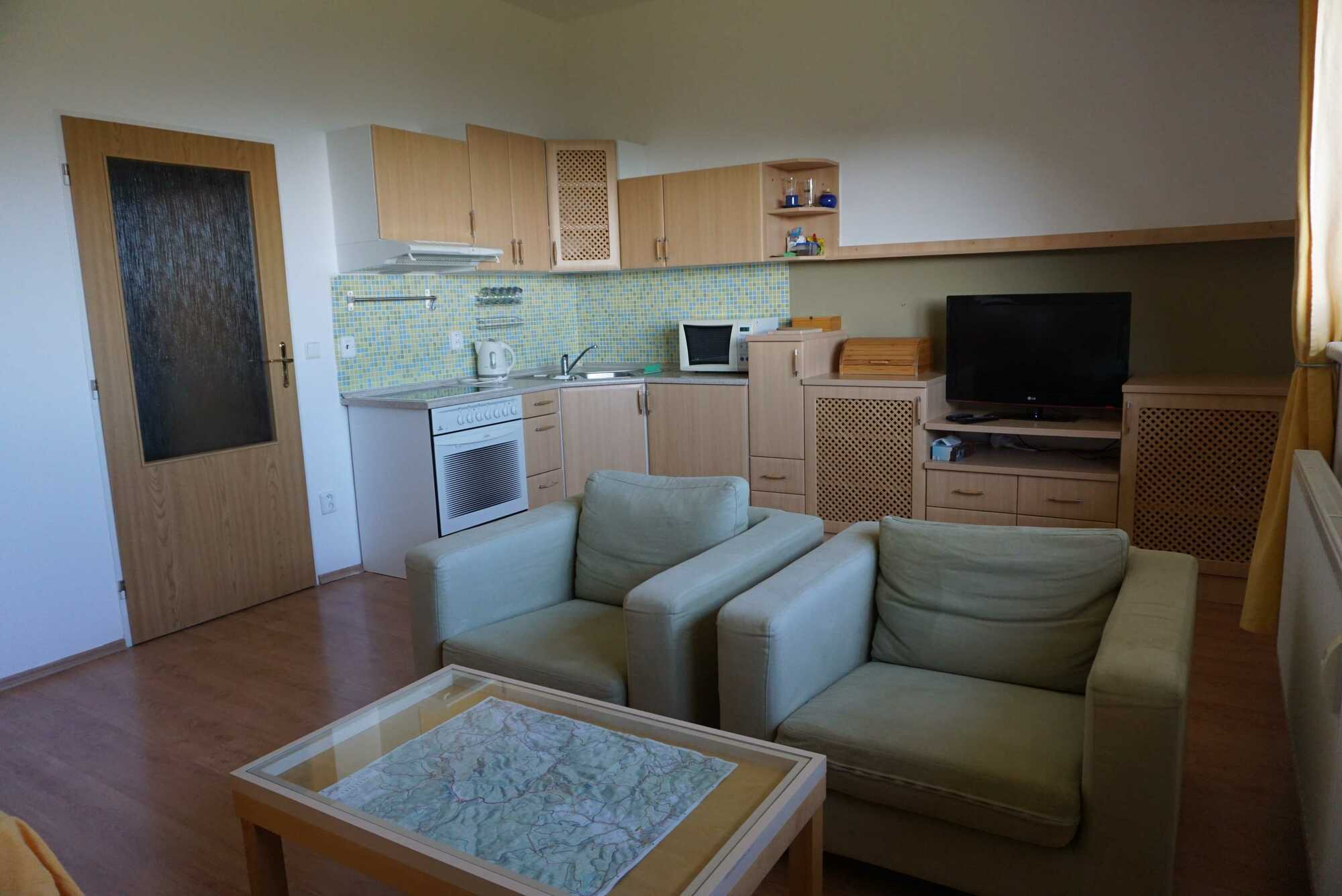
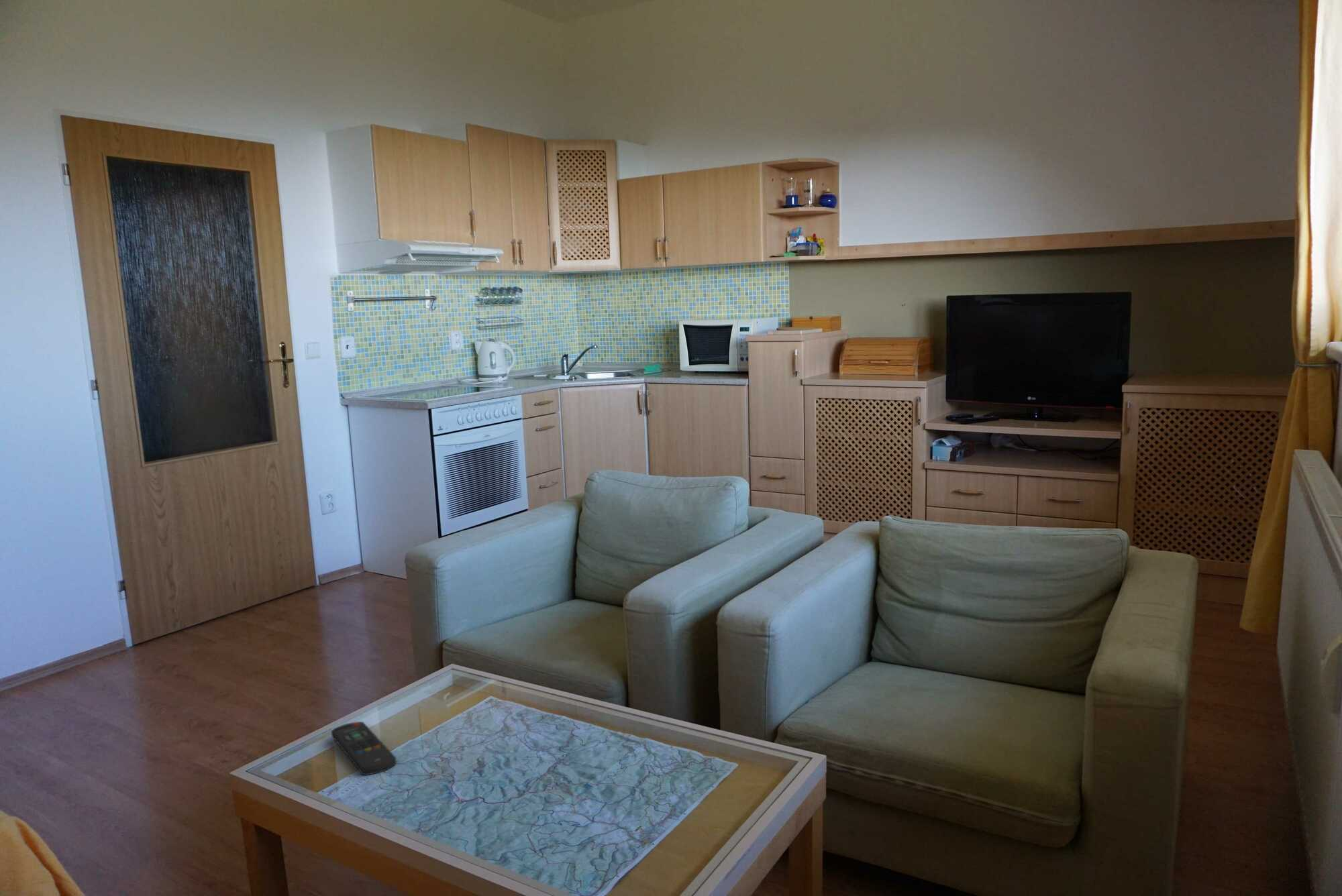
+ remote control [331,721,397,776]
